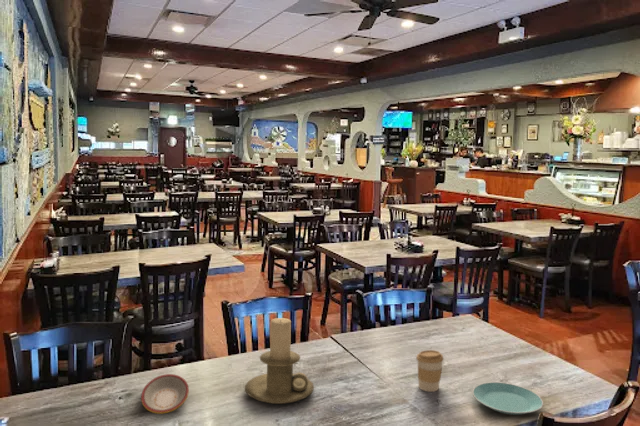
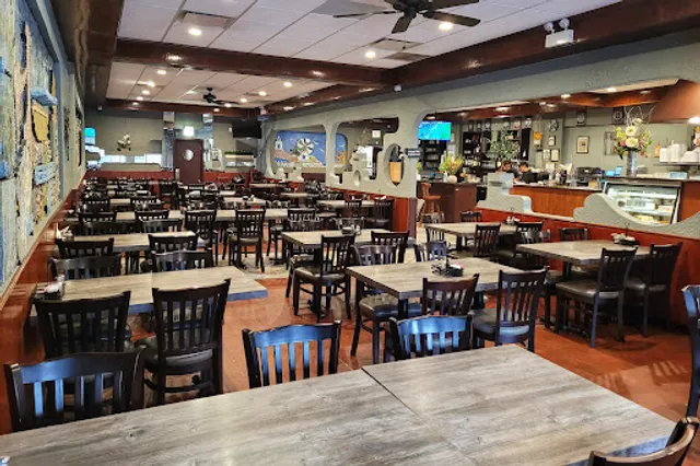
- plate [471,381,544,416]
- coffee cup [415,349,445,393]
- plate [140,373,190,415]
- candle holder [244,317,315,405]
